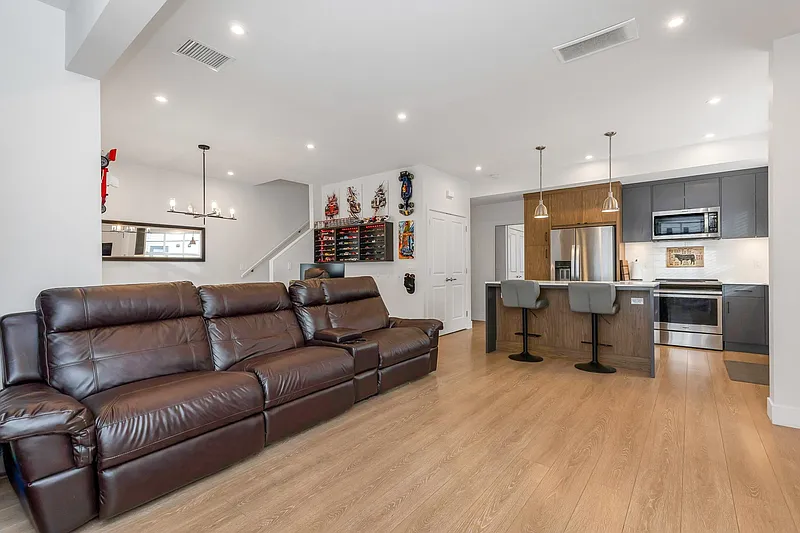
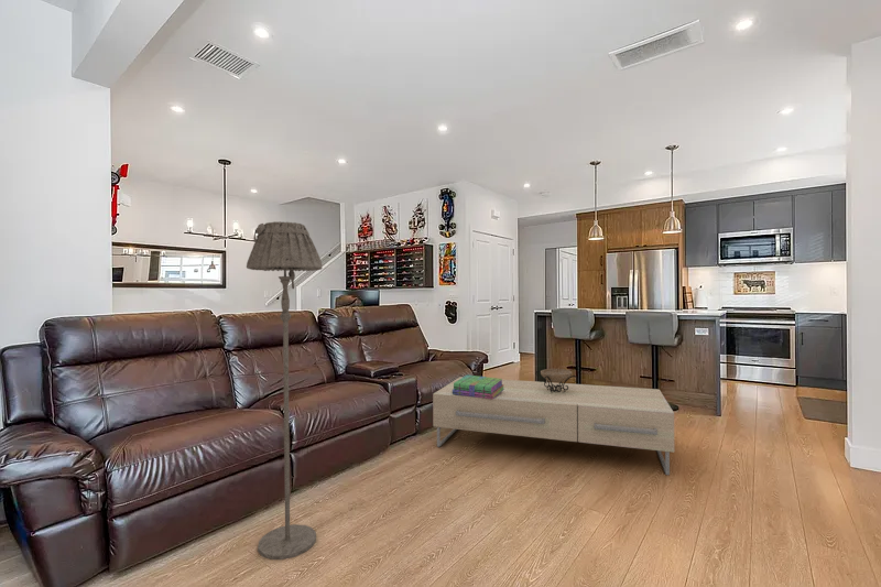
+ decorative bowl [534,368,579,393]
+ stack of books [453,374,504,399]
+ coffee table [432,376,675,476]
+ floor lamp [246,220,324,561]
